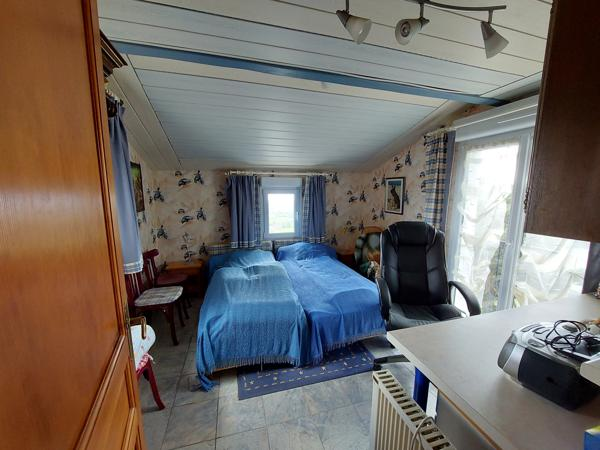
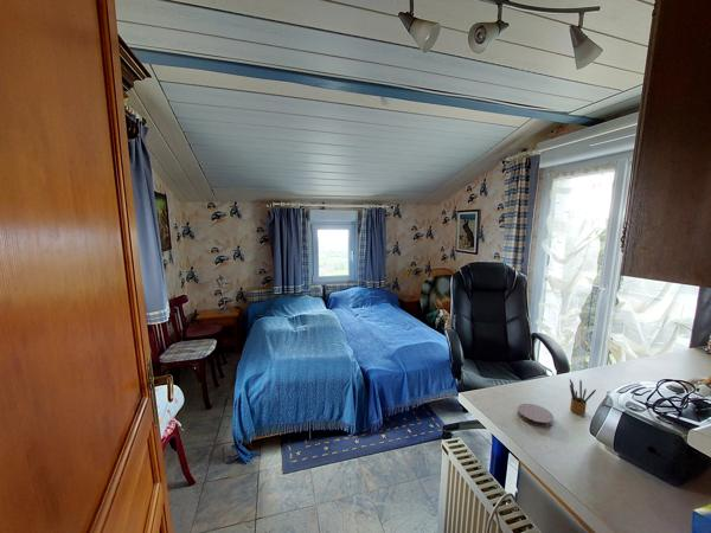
+ pencil box [569,378,597,416]
+ coaster [517,403,555,428]
